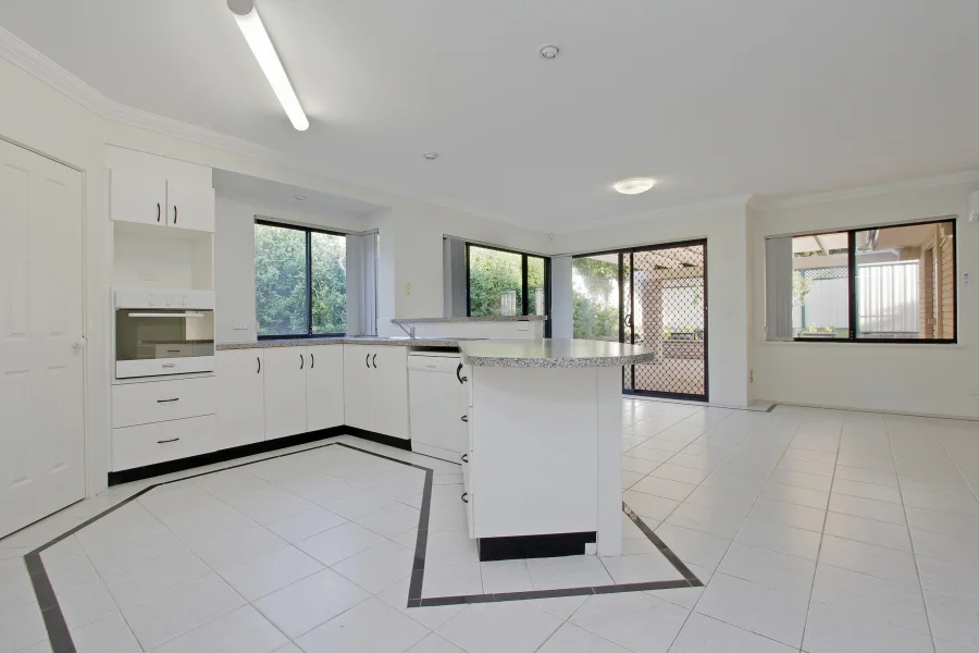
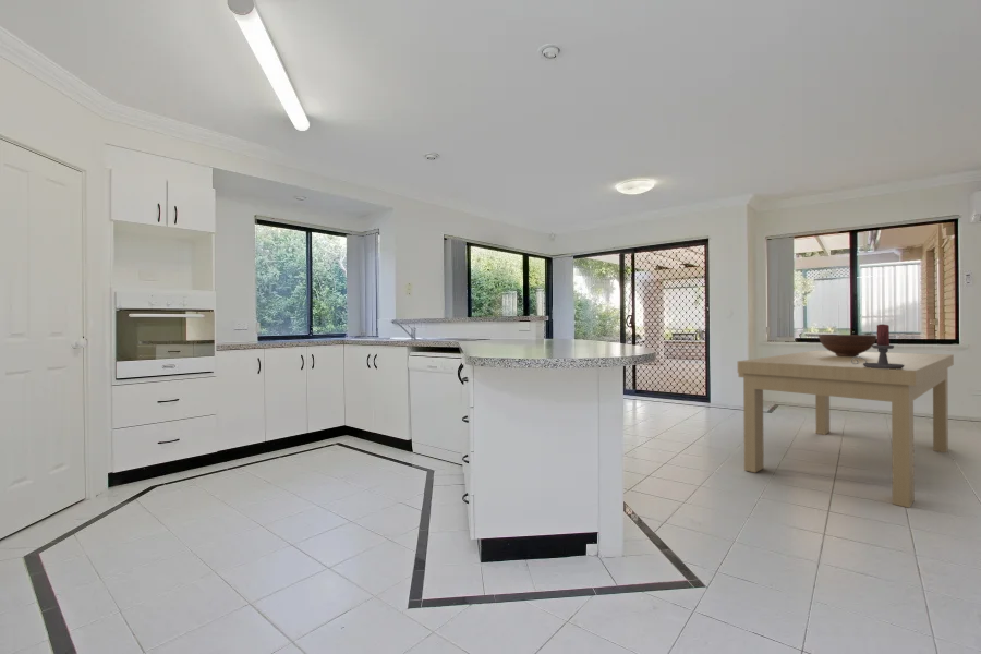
+ dining table [737,350,955,509]
+ candle holder [851,324,905,370]
+ fruit bowl [818,334,877,356]
